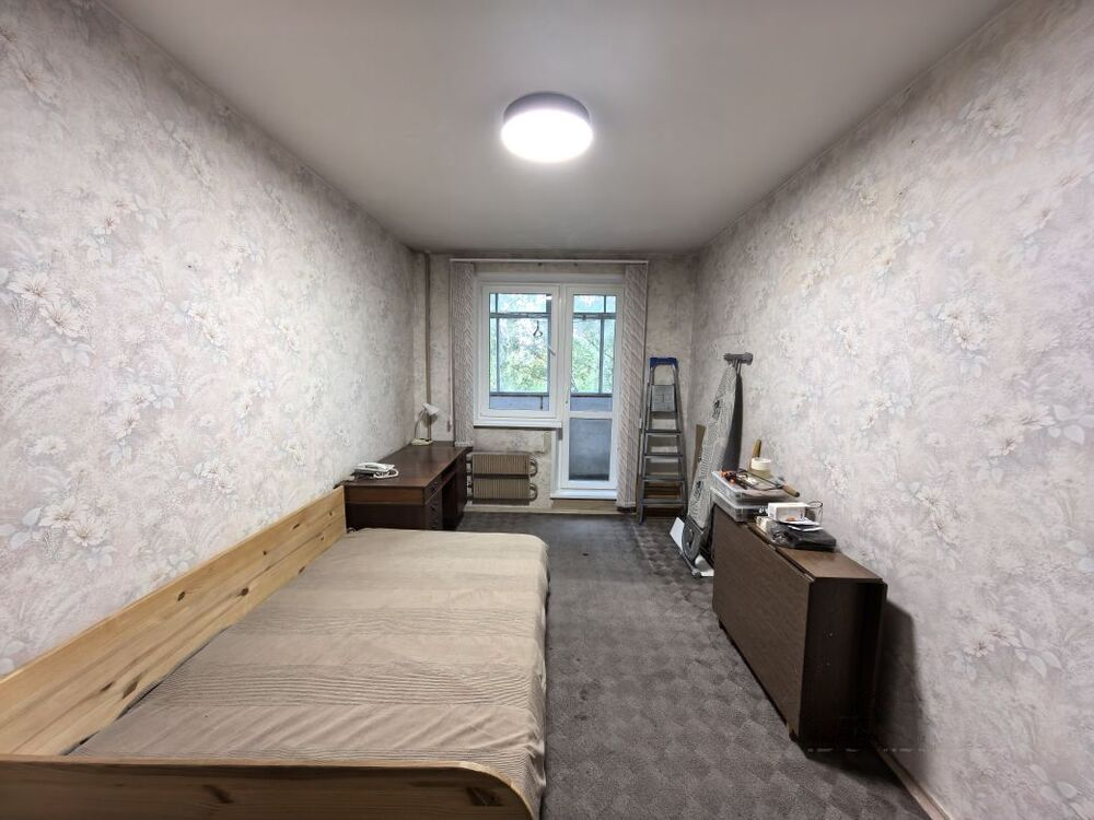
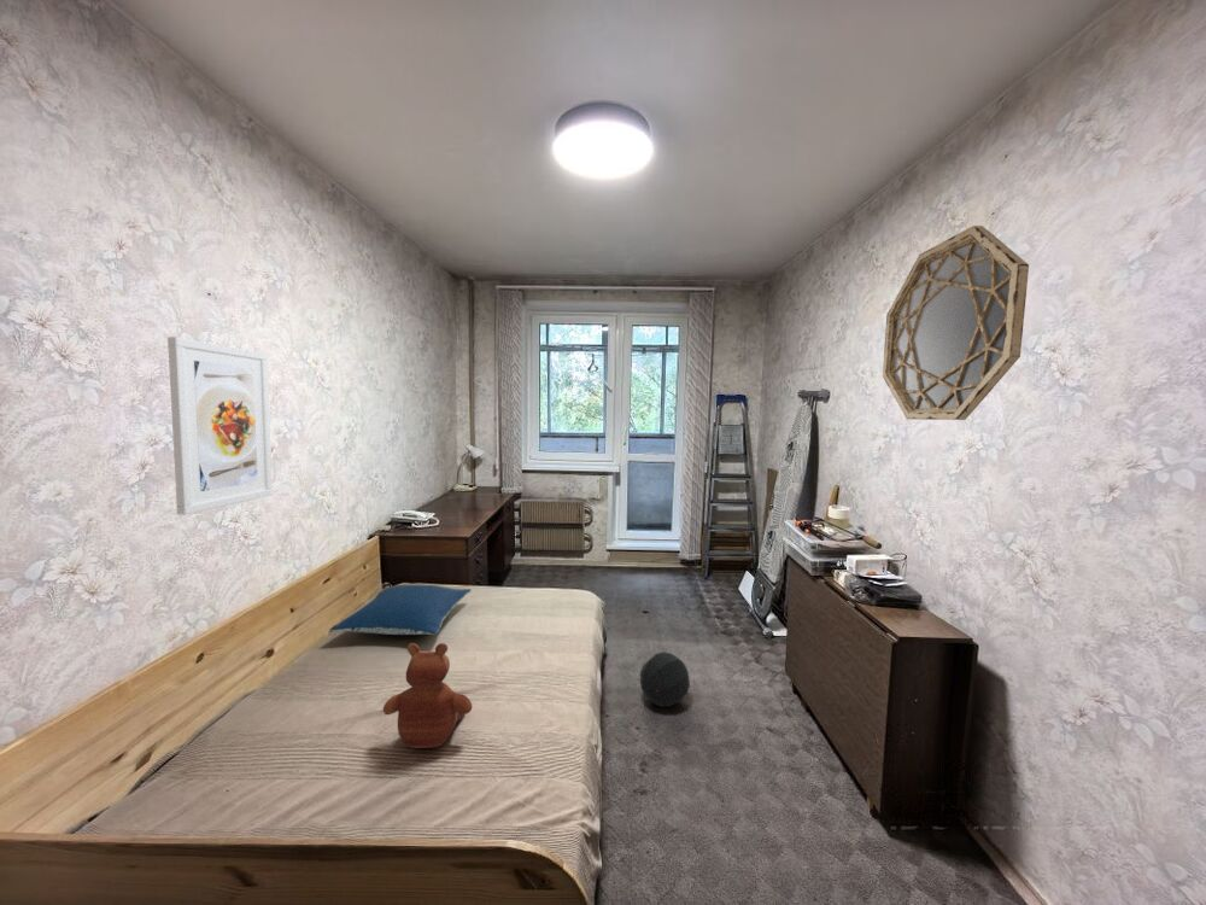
+ pillow [329,584,472,636]
+ home mirror [882,224,1030,421]
+ toy [382,642,473,749]
+ ball [639,650,691,708]
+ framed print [166,335,274,516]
